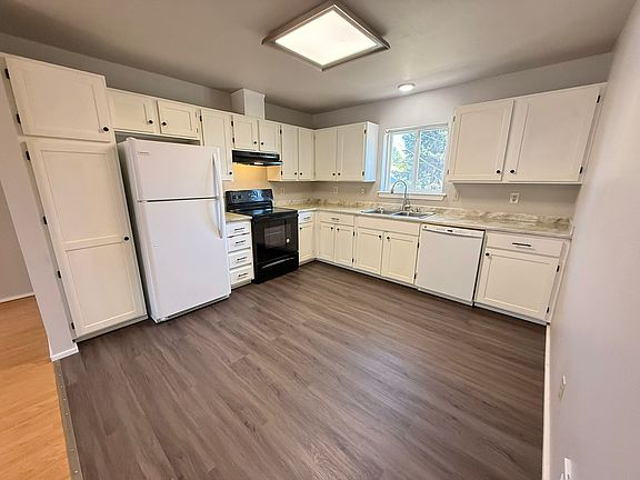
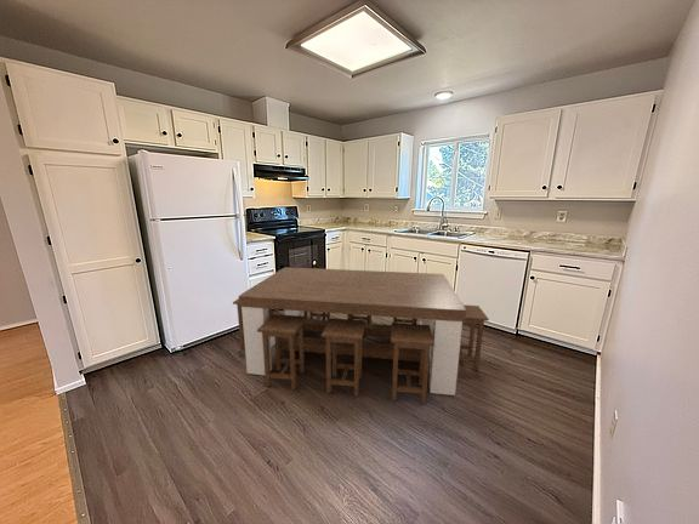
+ kitchen table [232,266,490,405]
